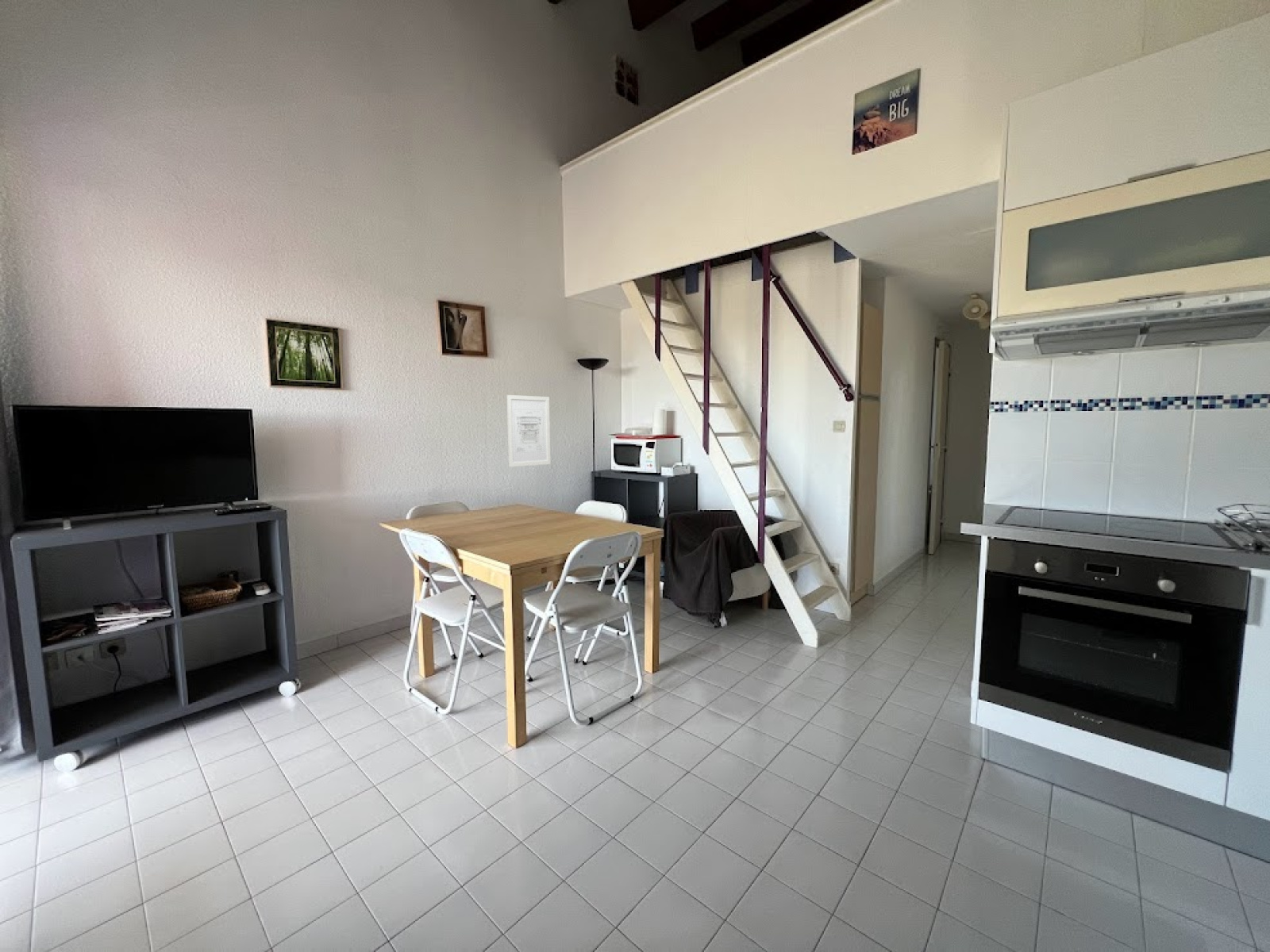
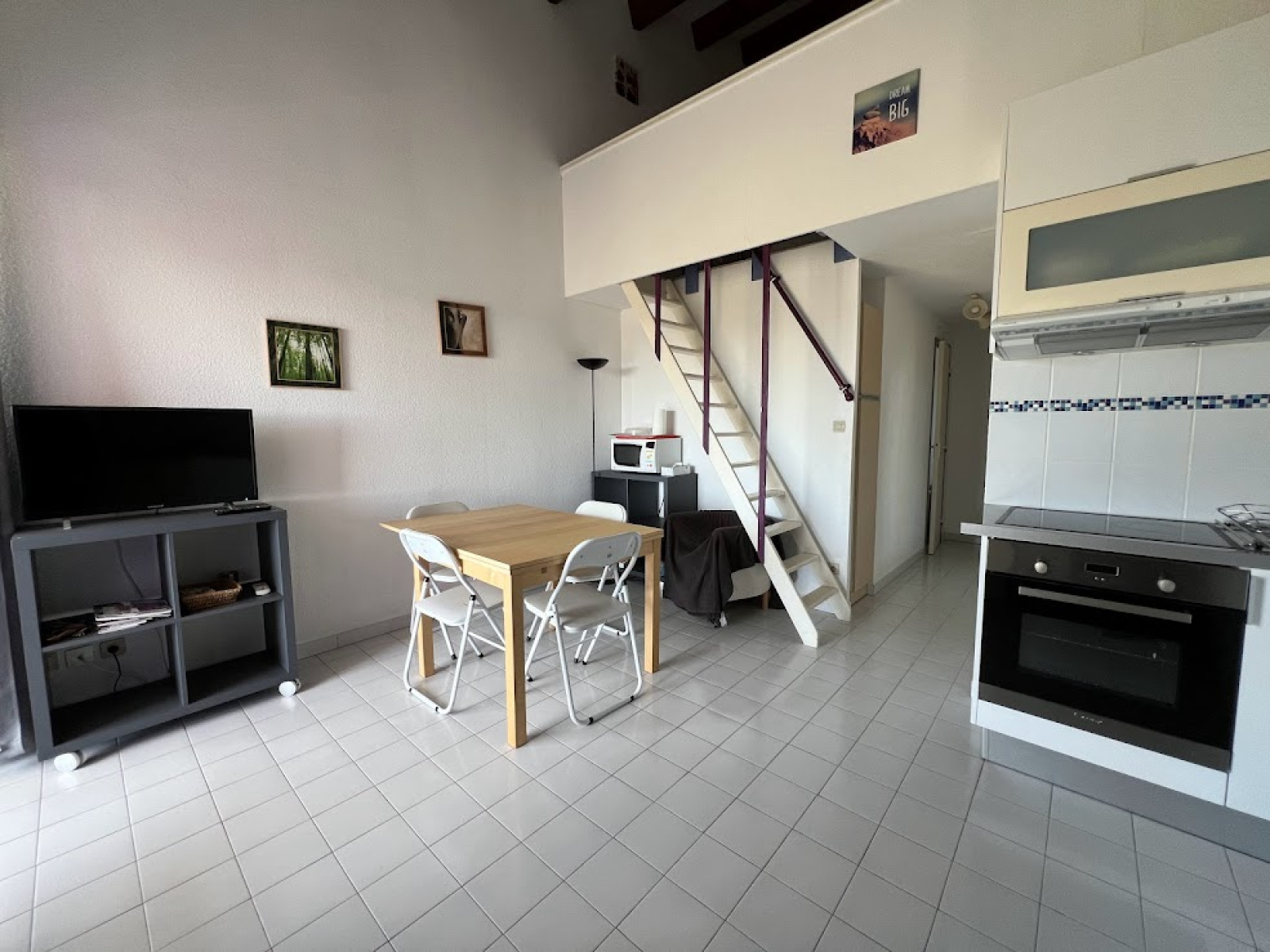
- wall art [506,394,552,467]
